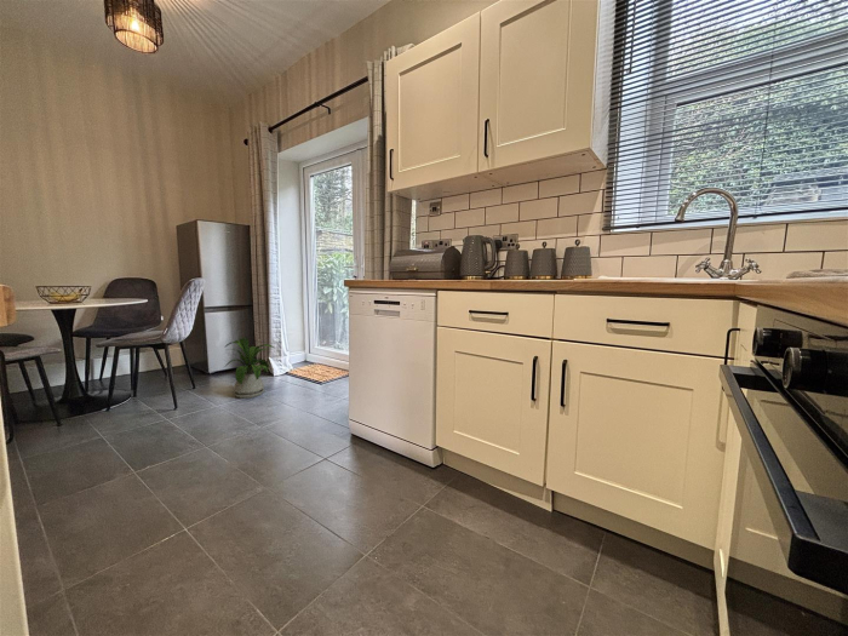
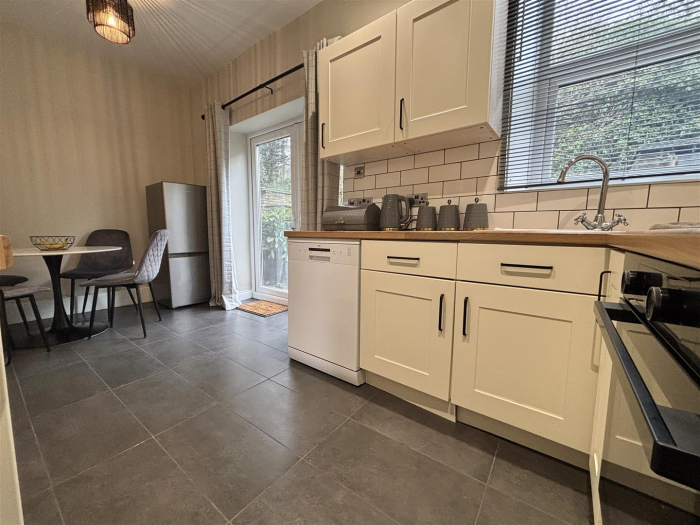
- house plant [223,337,275,400]
